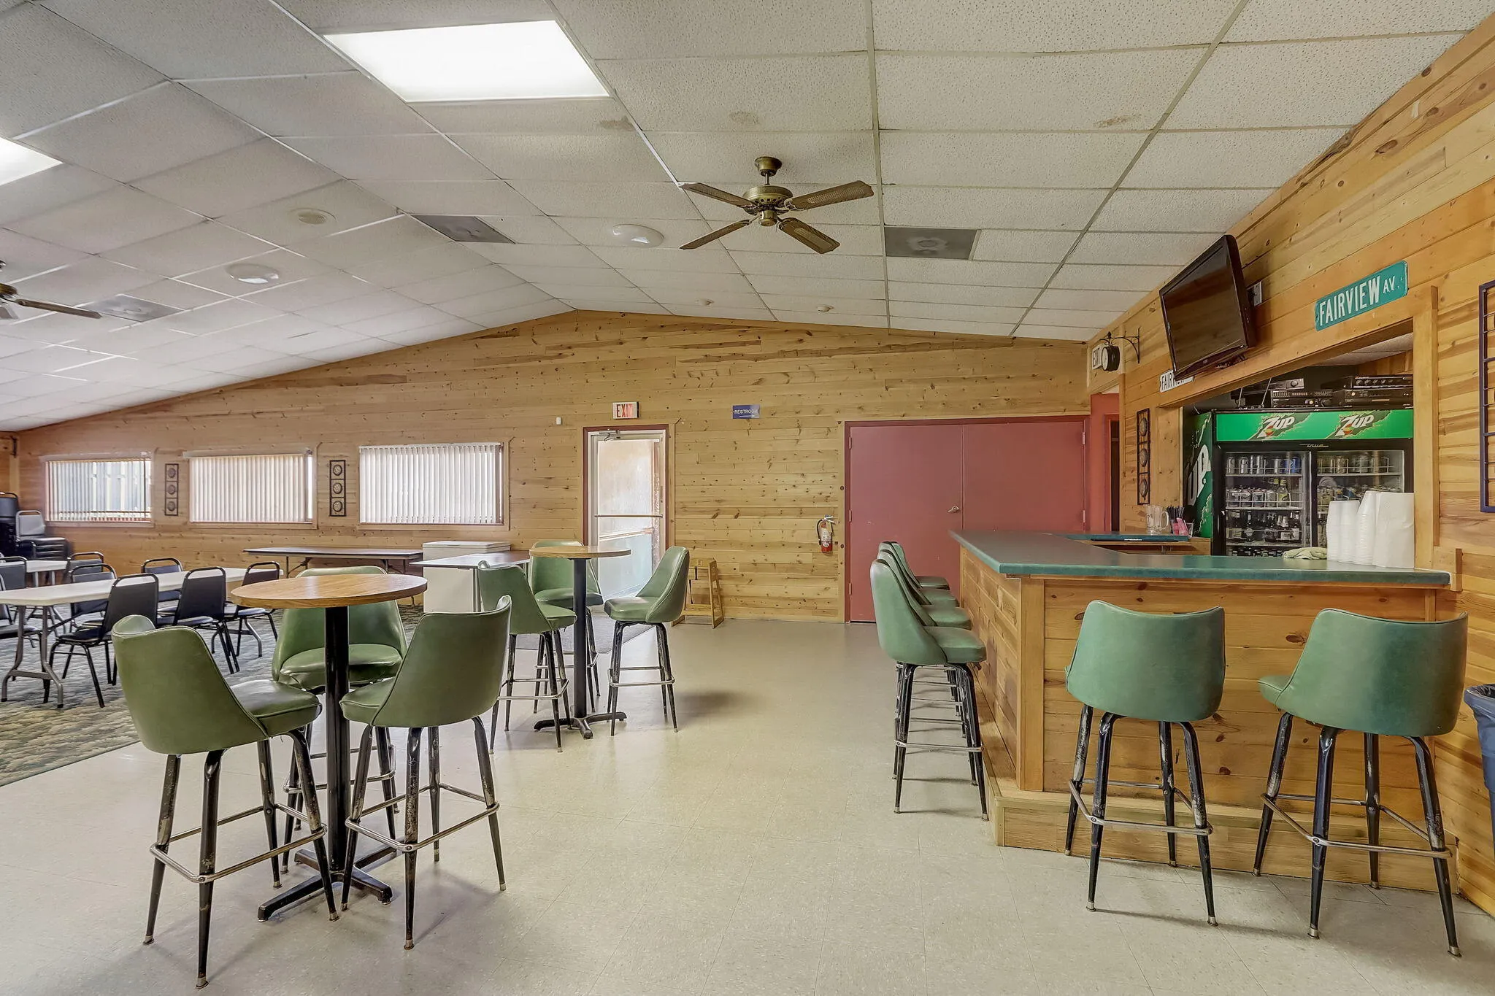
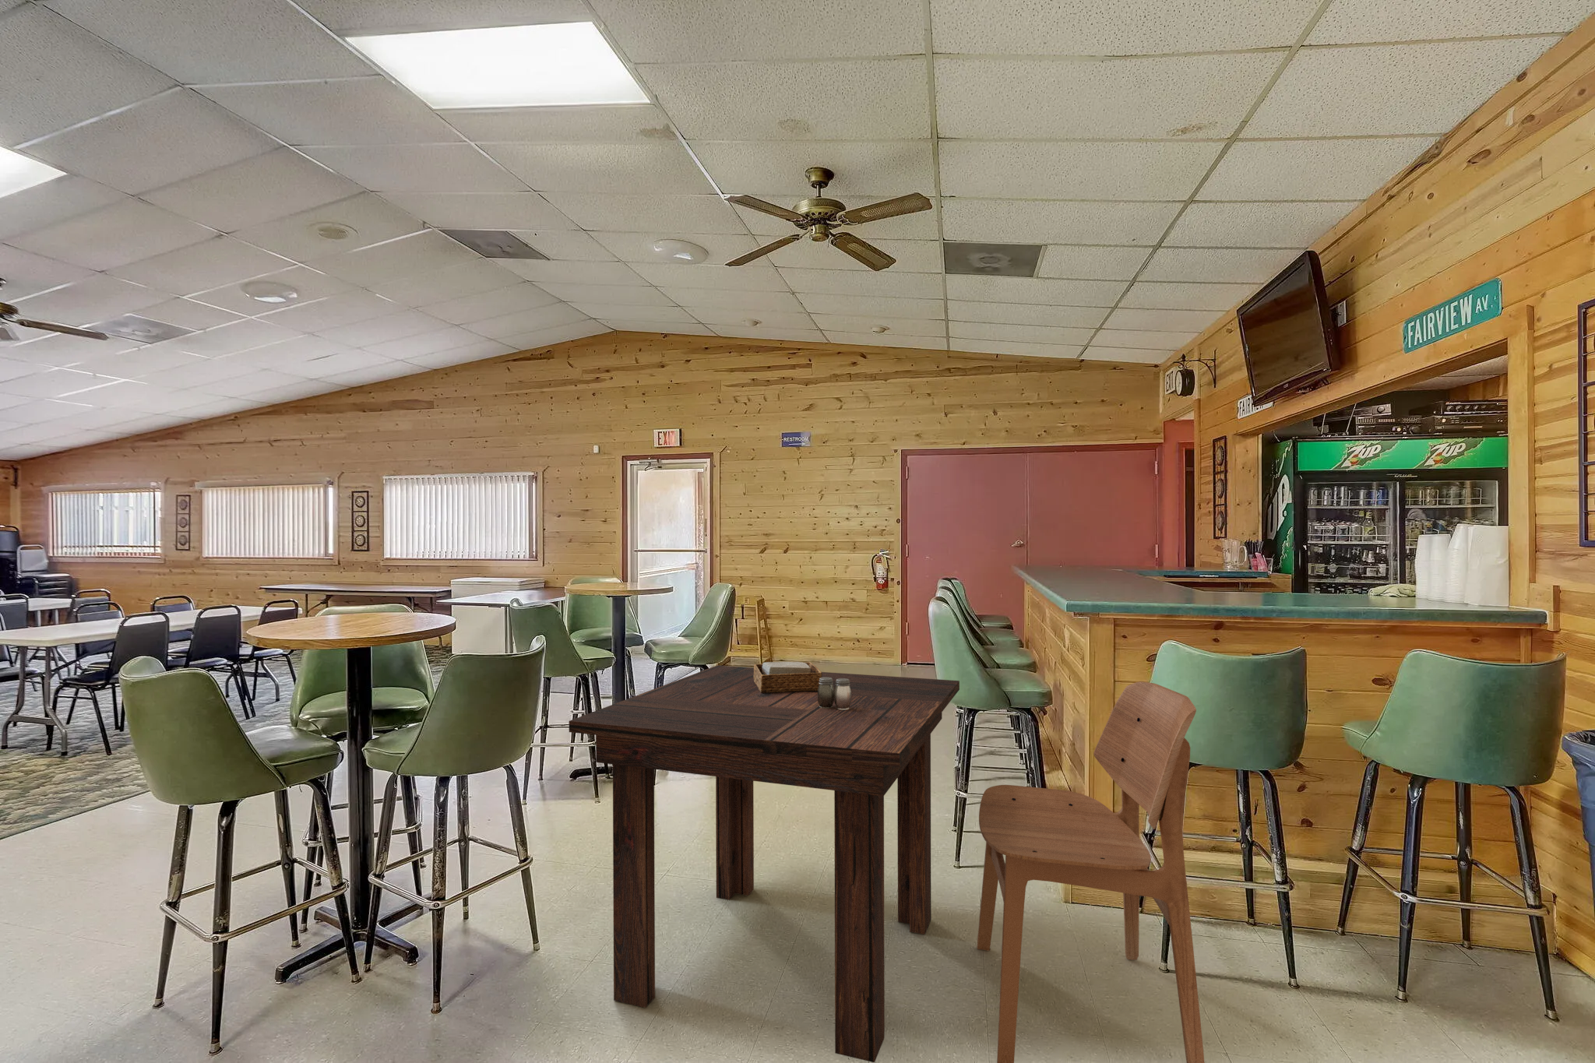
+ napkin holder [753,661,822,693]
+ dining chair [977,681,1205,1063]
+ dining table [568,664,961,1063]
+ salt and pepper shaker [818,677,851,709]
